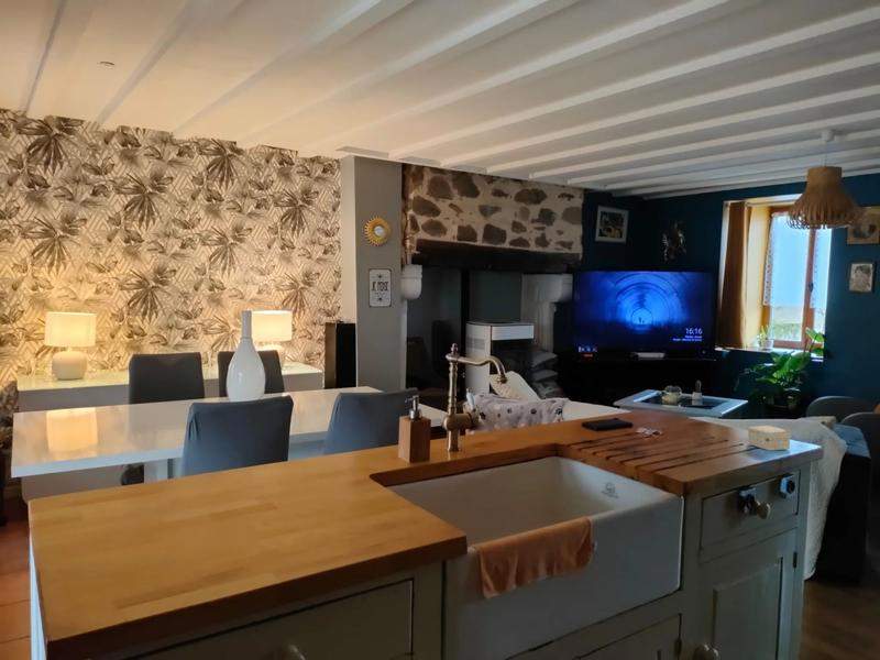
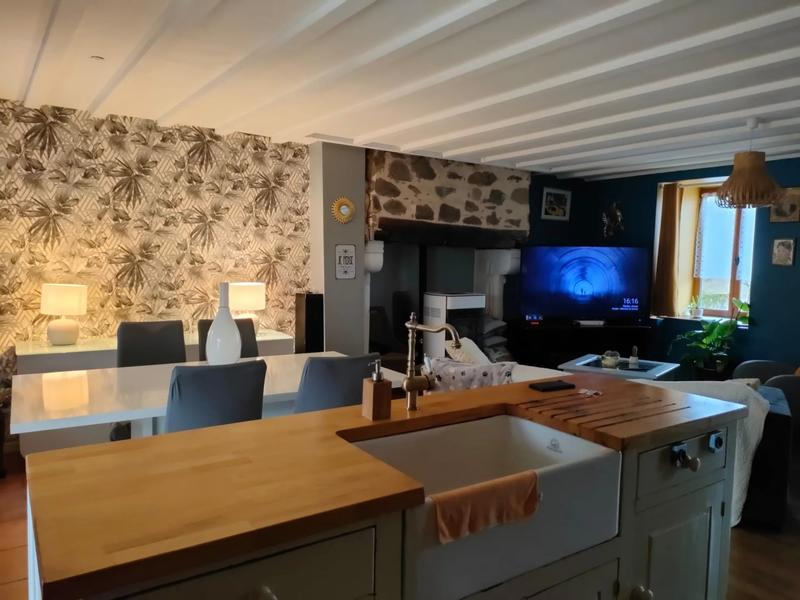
- small box [747,425,792,452]
